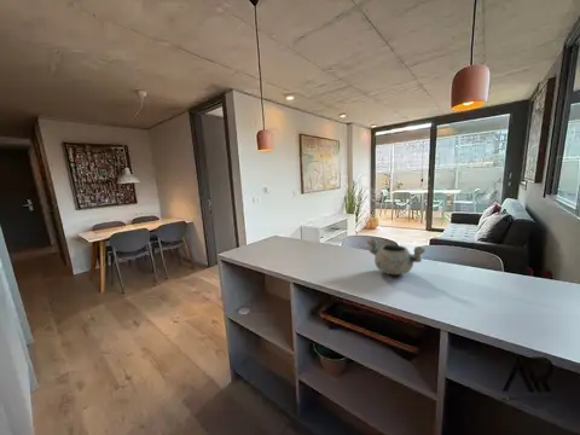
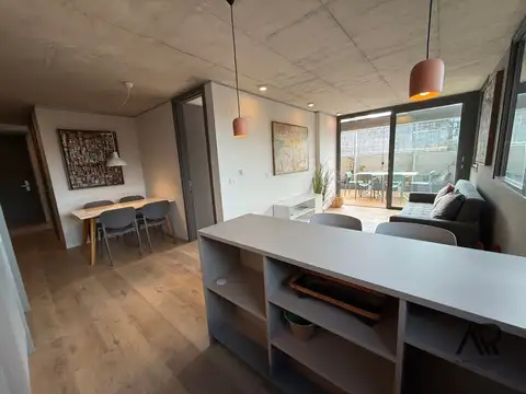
- decorative bowl [366,238,427,276]
